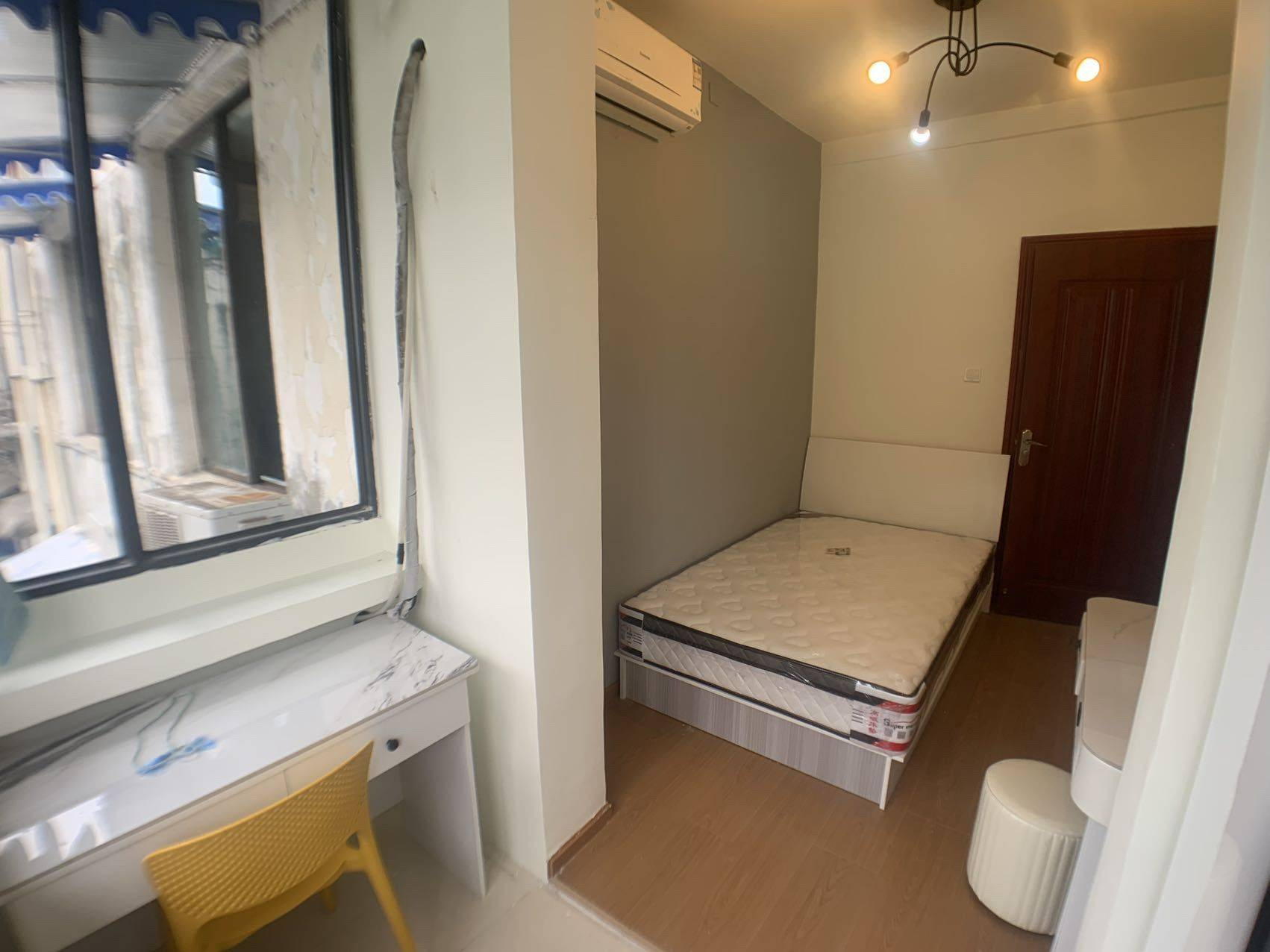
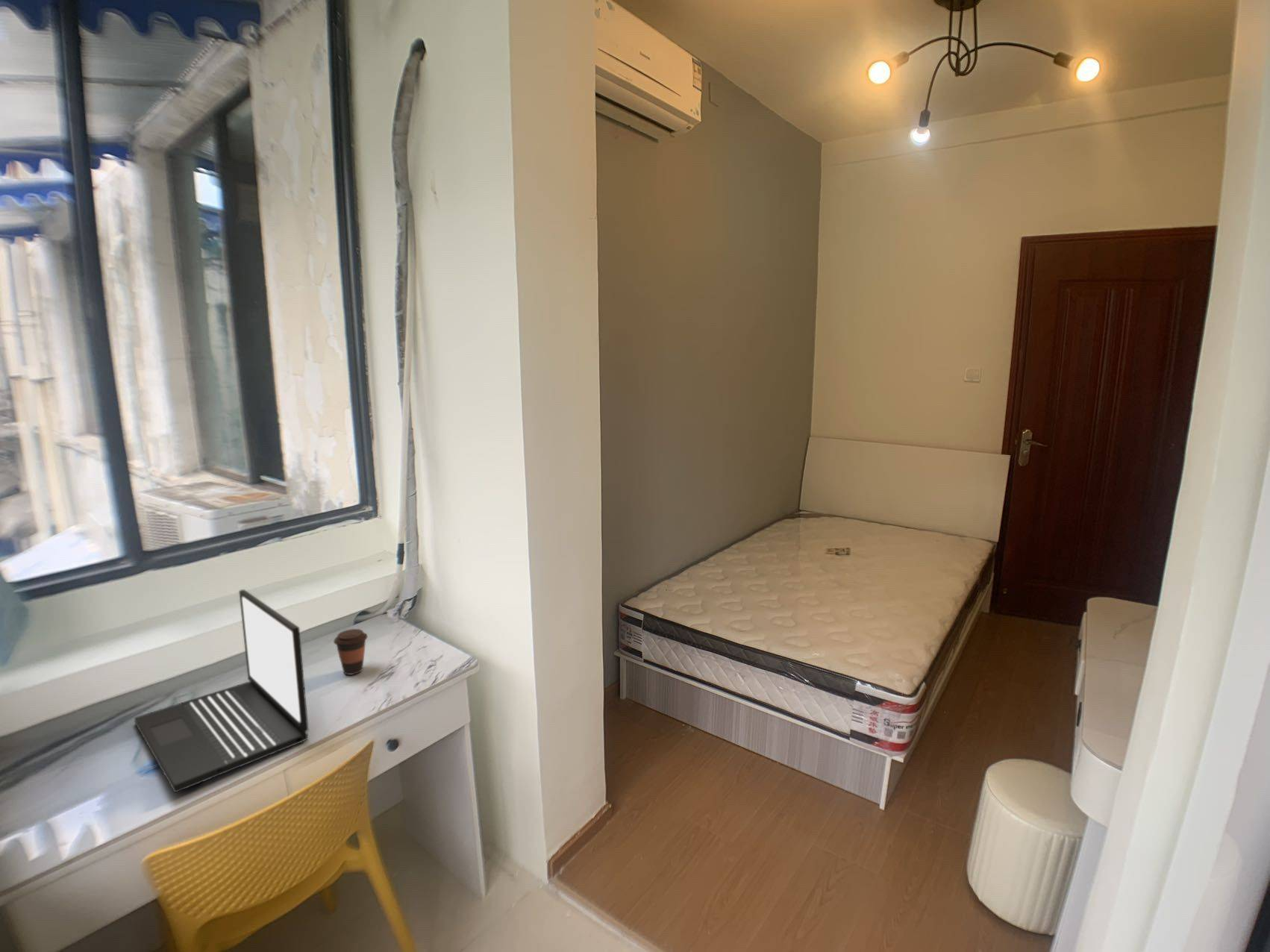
+ coffee cup [333,628,369,675]
+ laptop [134,589,309,794]
